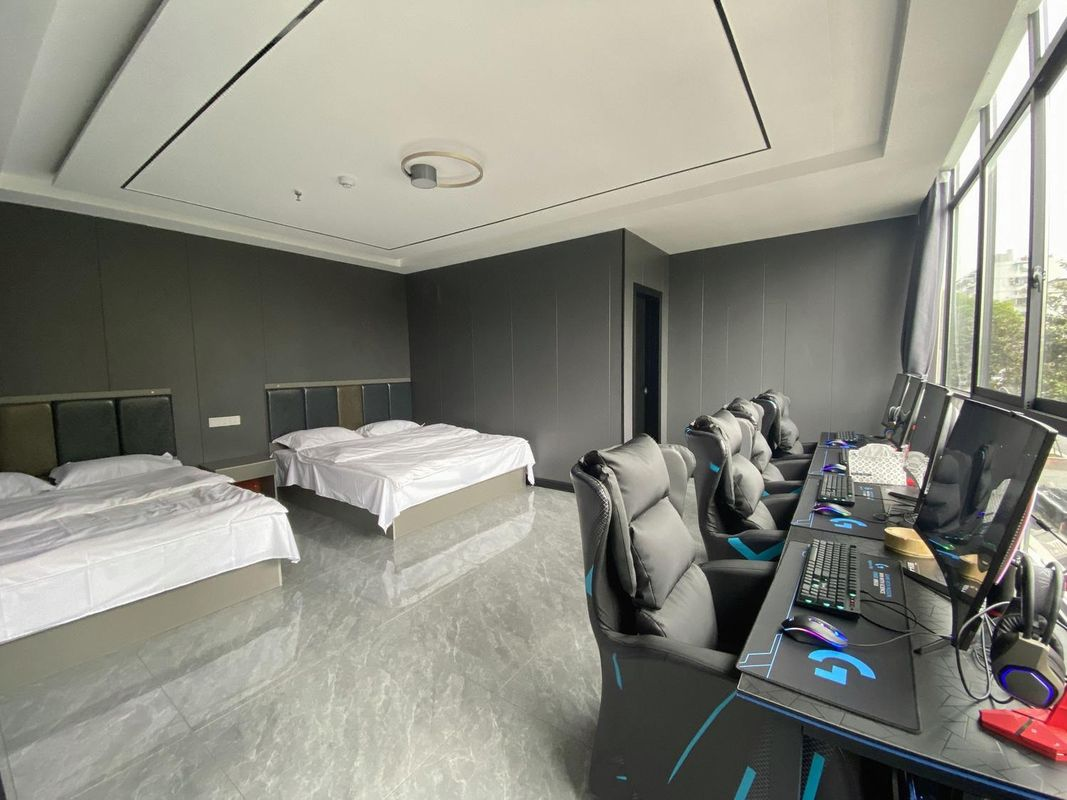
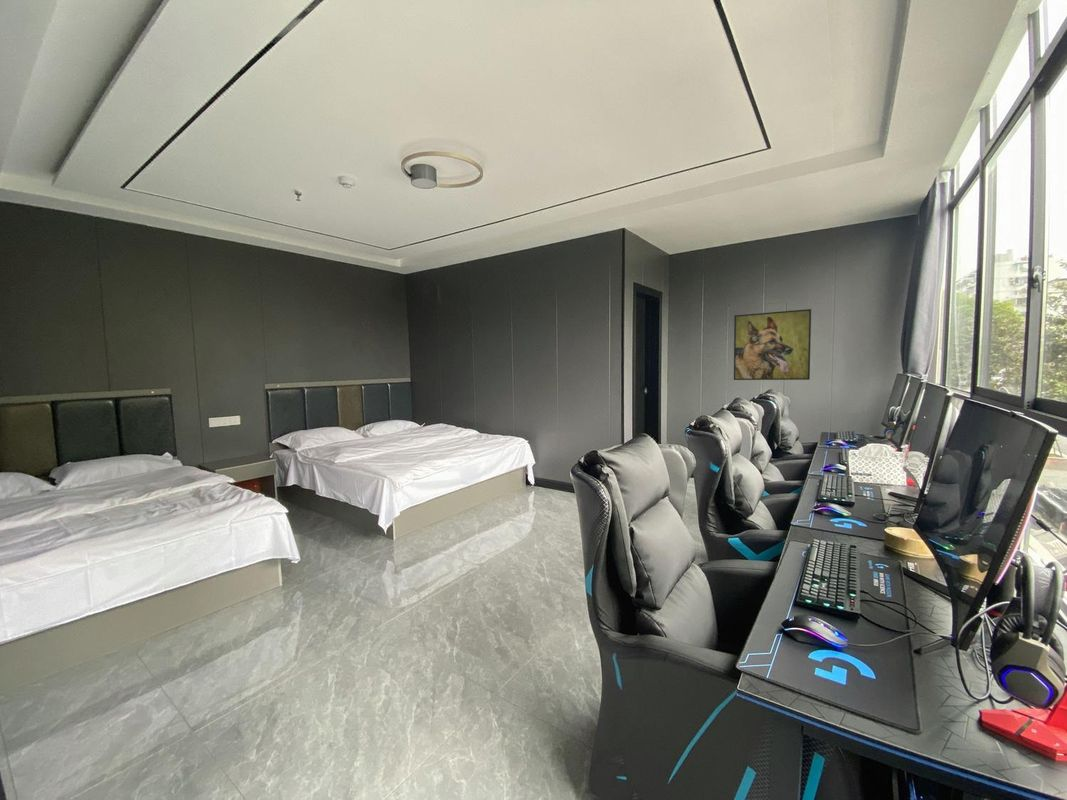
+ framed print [733,308,812,381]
